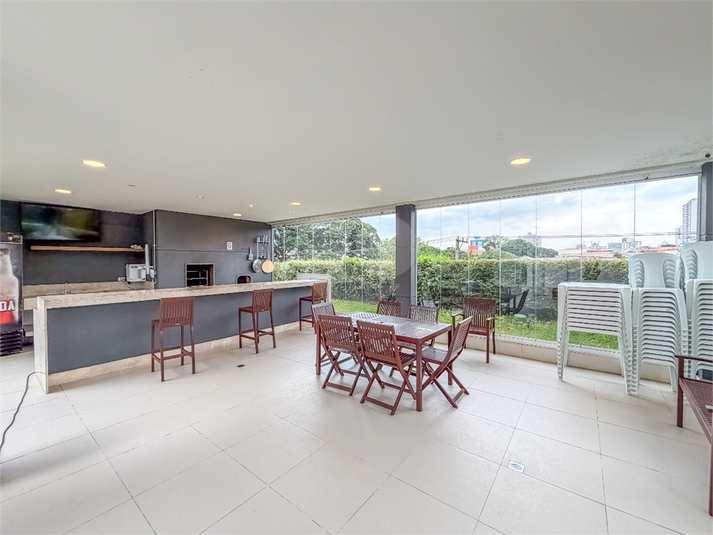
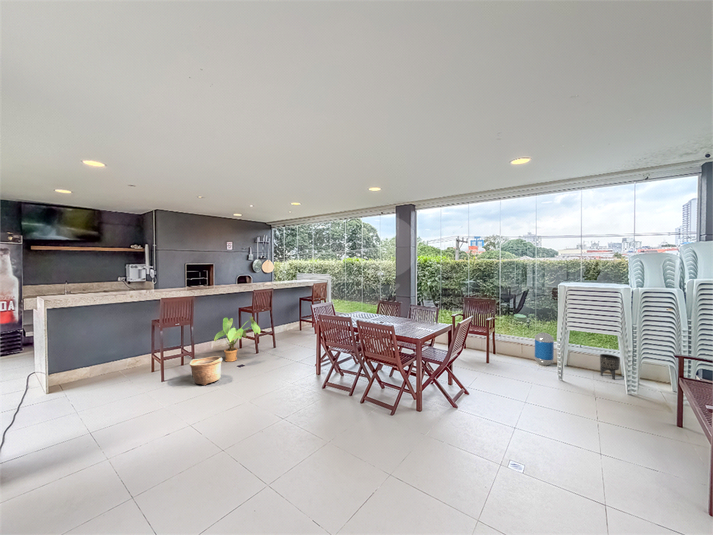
+ basket [189,355,223,386]
+ house plant [213,315,261,363]
+ trash can [533,332,555,367]
+ planter [599,353,621,381]
